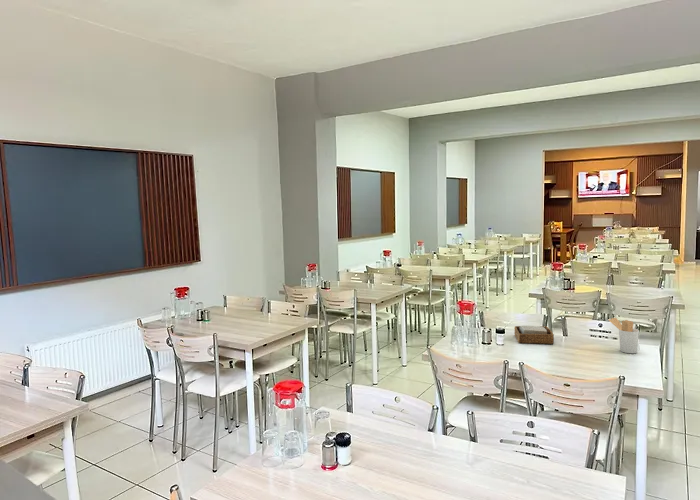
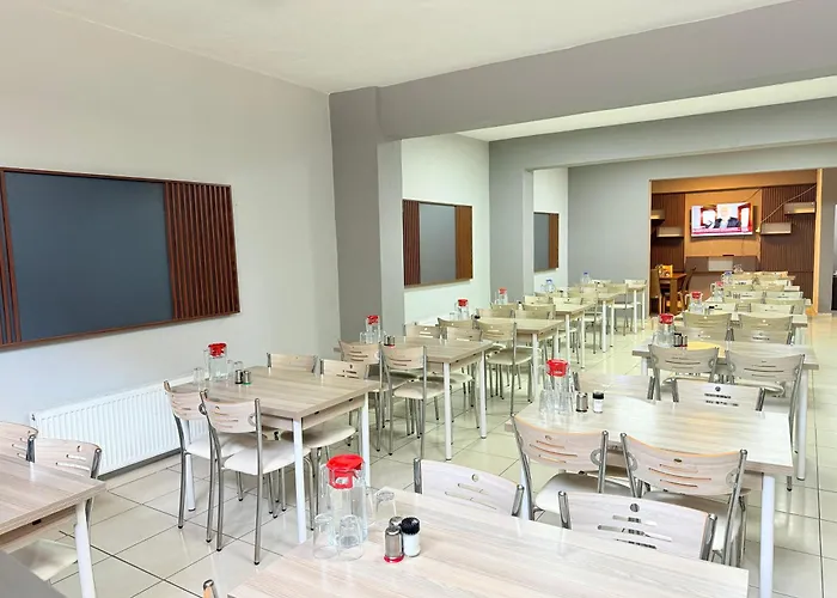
- utensil holder [608,317,640,354]
- napkin holder [513,325,555,345]
